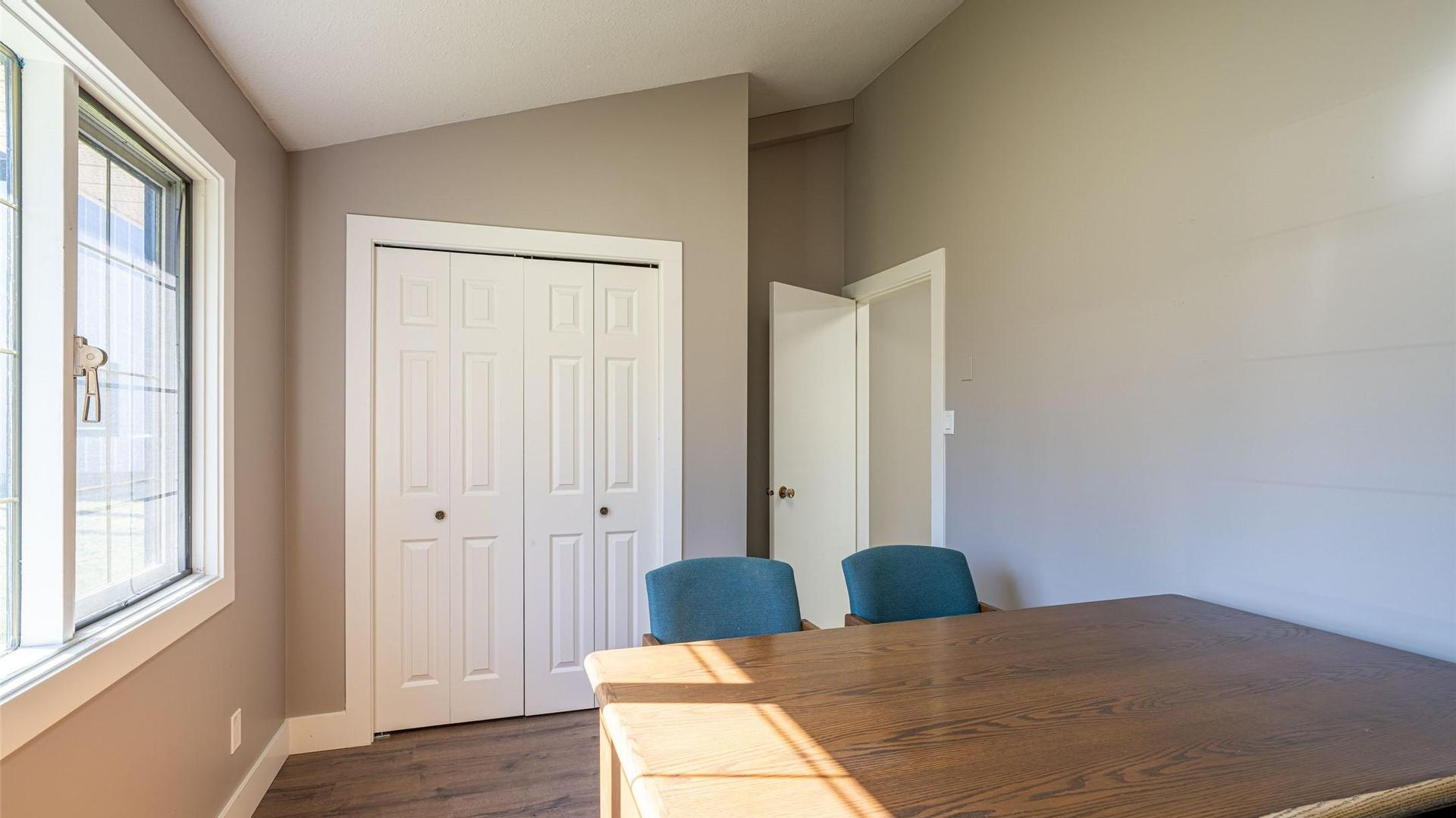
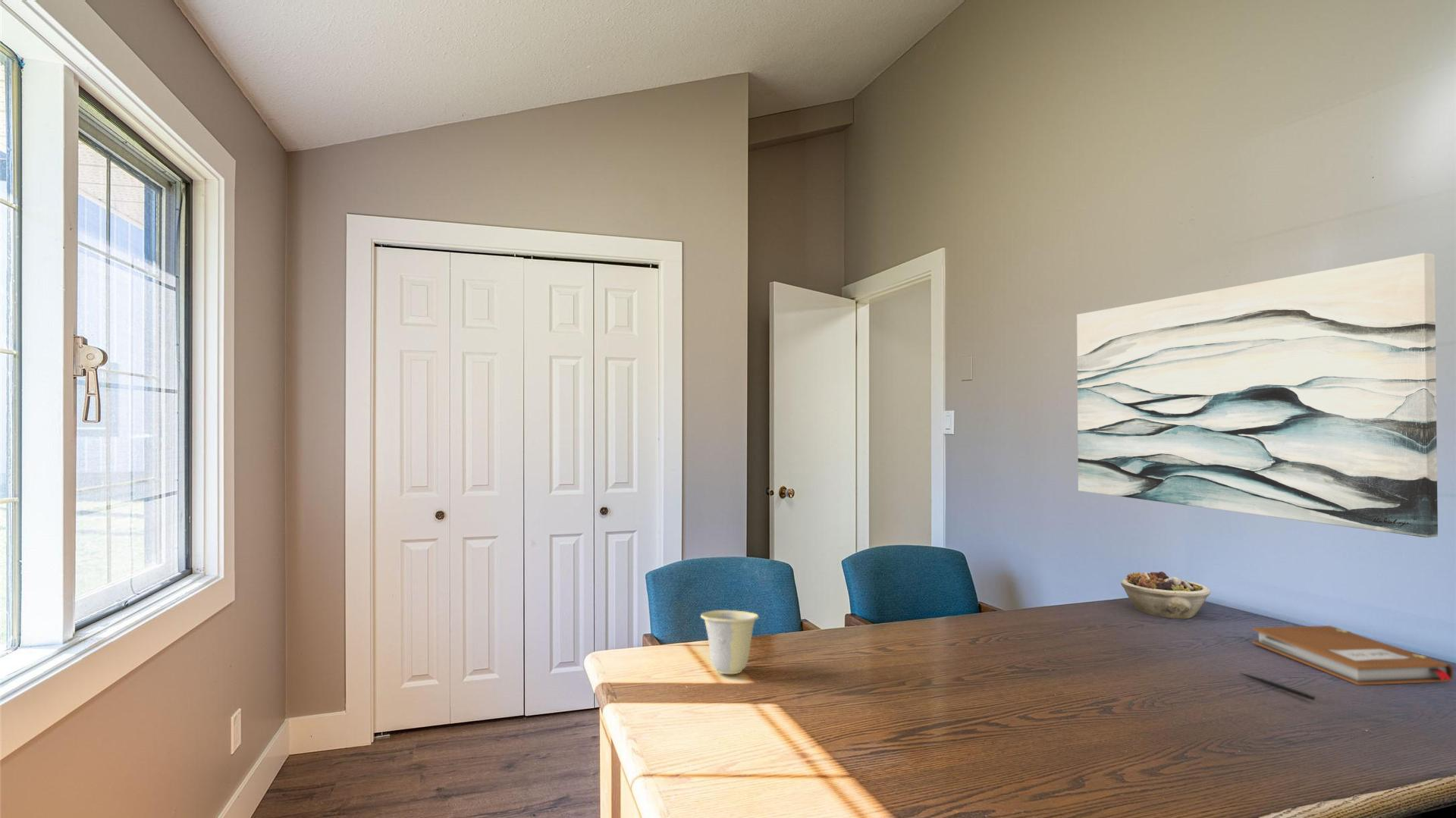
+ wall art [1076,252,1439,538]
+ pen [1239,672,1316,701]
+ notebook [1251,625,1454,686]
+ succulent planter [1120,571,1212,619]
+ cup [700,610,760,675]
